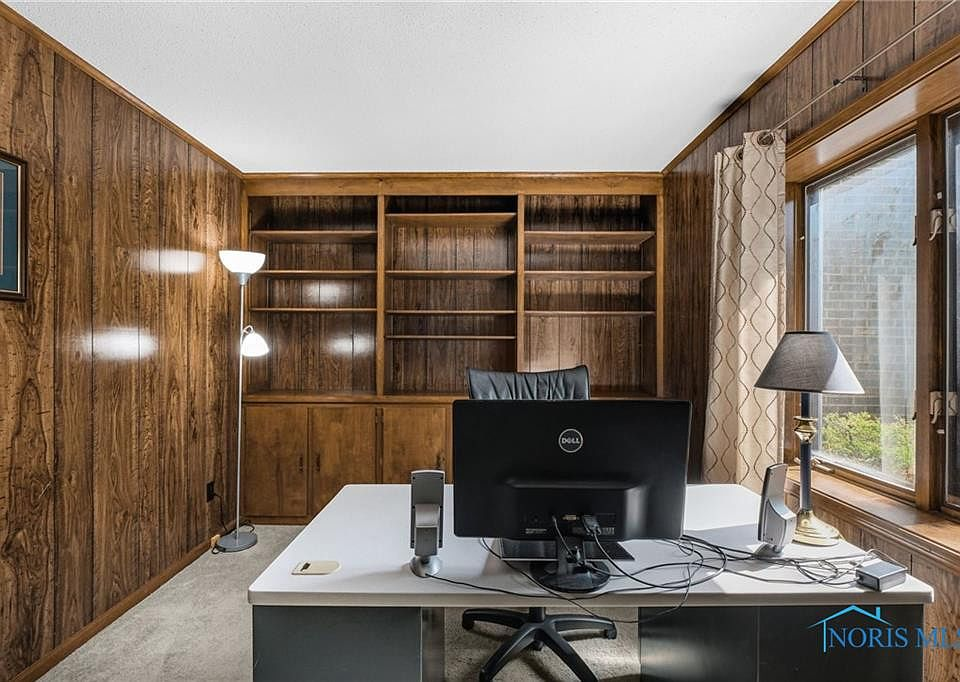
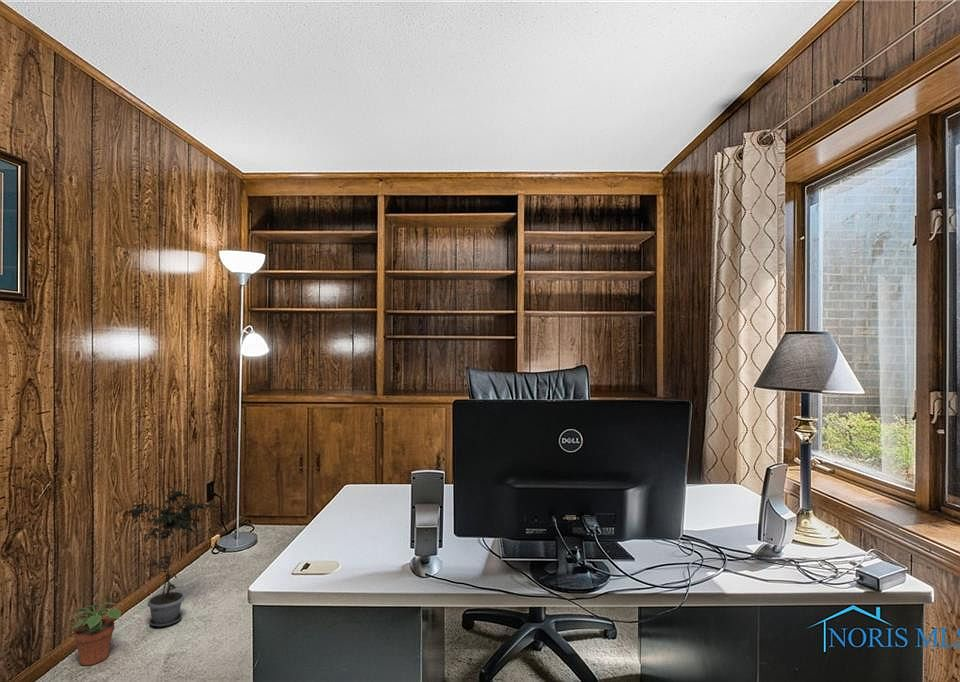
+ potted plant [124,485,221,628]
+ potted plant [67,601,122,667]
